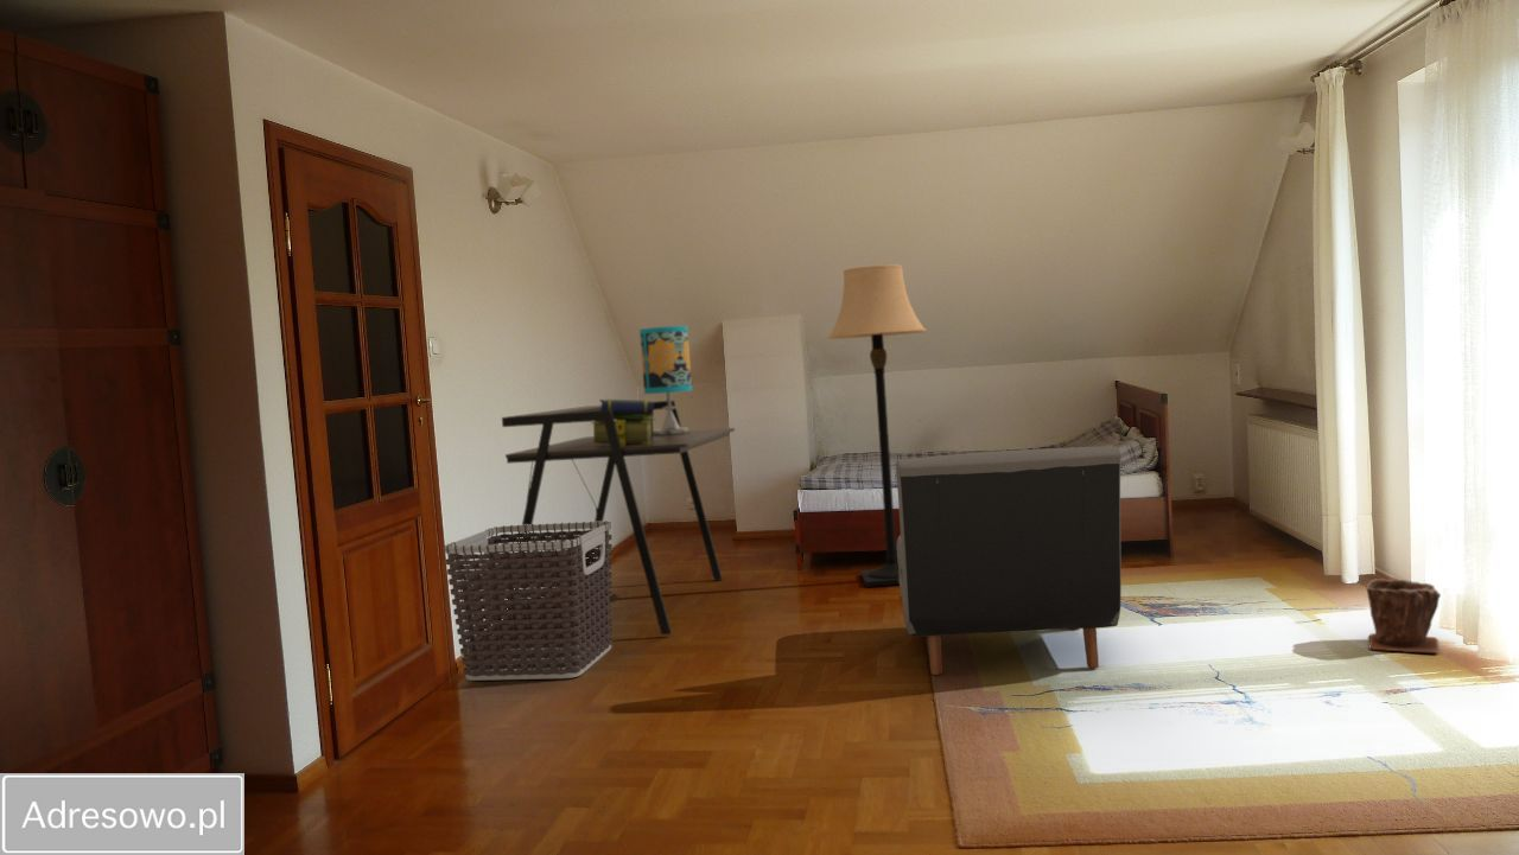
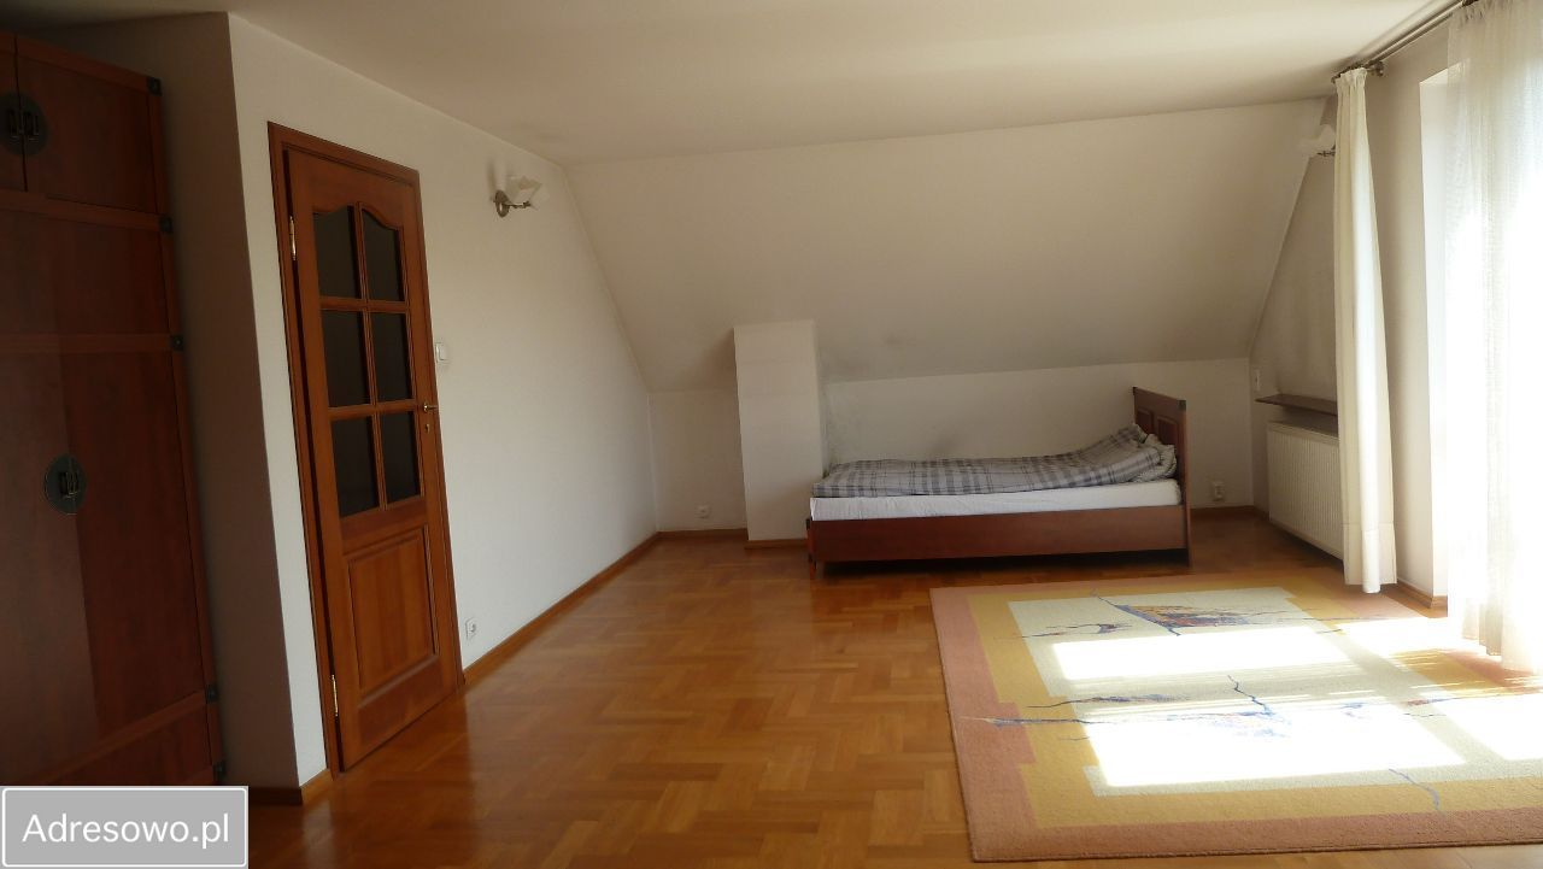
- clothes hamper [443,519,614,682]
- plant pot [1365,576,1442,655]
- lamp [826,263,928,588]
- table lamp [638,325,693,435]
- desk [501,400,736,636]
- chair [895,445,1123,676]
- stack of books [590,398,657,446]
